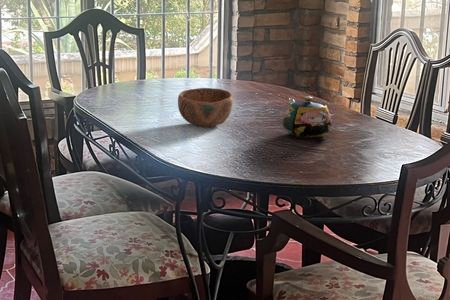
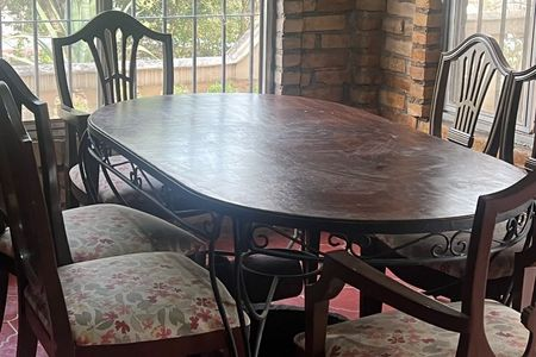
- teapot [281,96,333,139]
- bowl [177,87,234,128]
